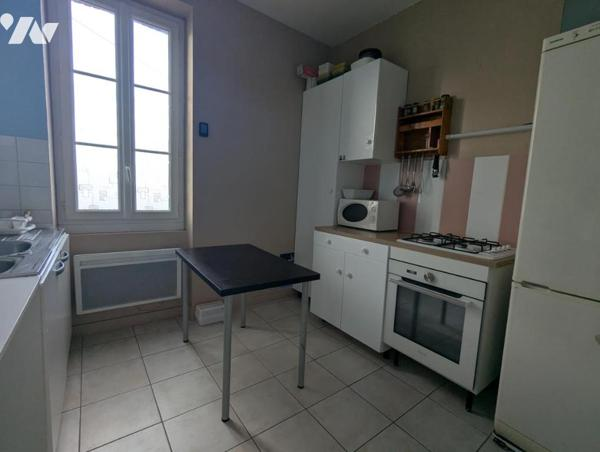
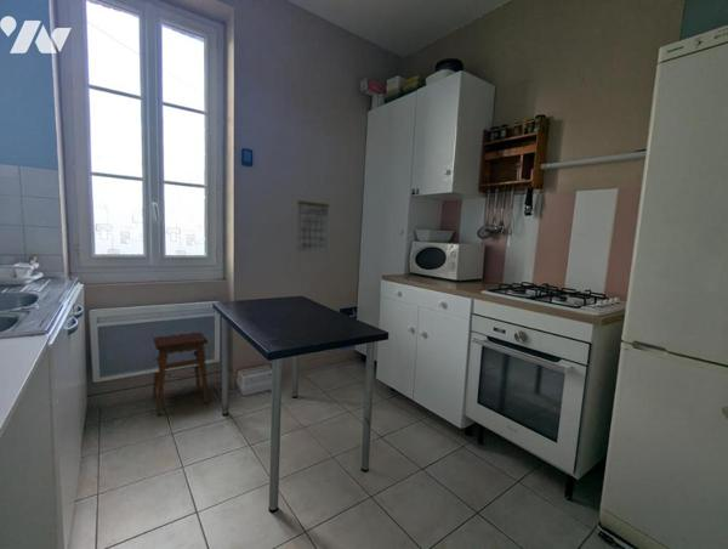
+ stool [152,332,210,417]
+ calendar [295,197,330,254]
